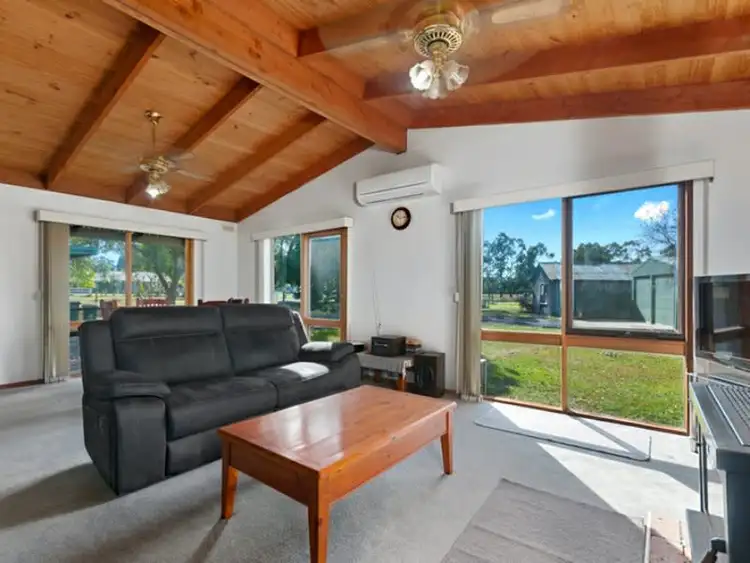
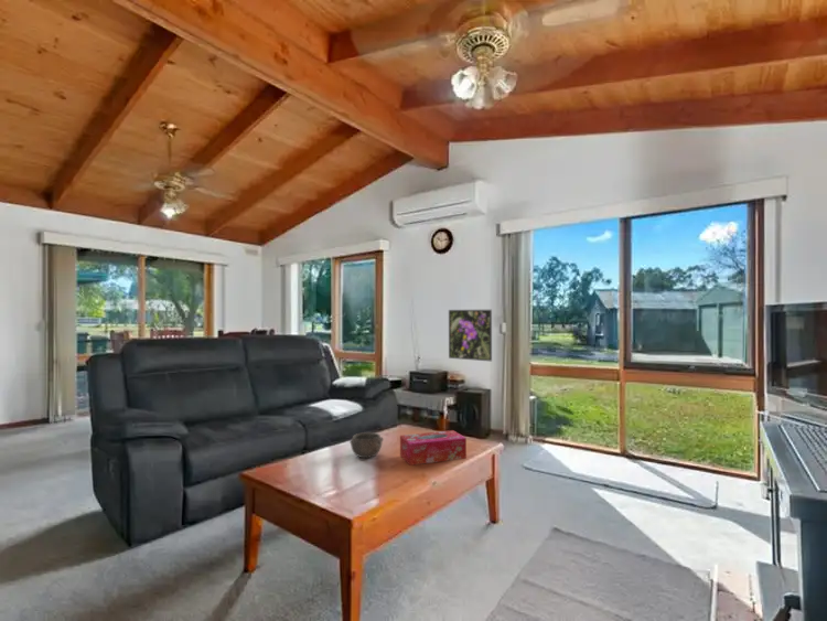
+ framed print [448,309,493,362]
+ tissue box [399,429,468,467]
+ bowl [348,431,384,459]
